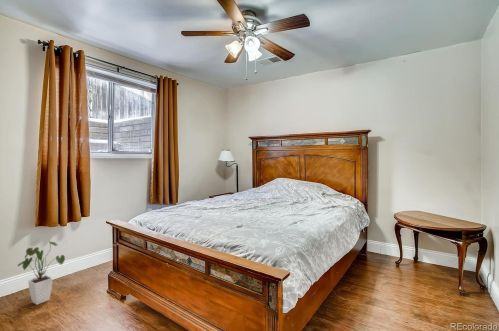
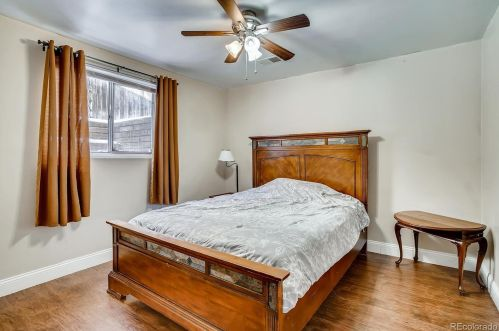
- house plant [16,240,66,306]
